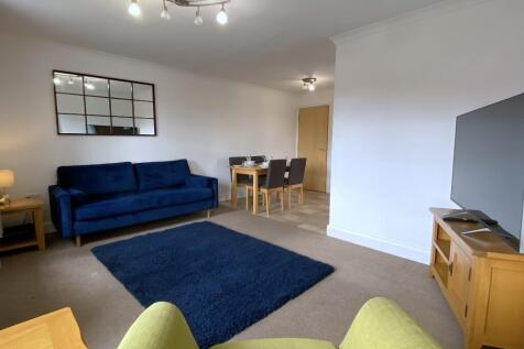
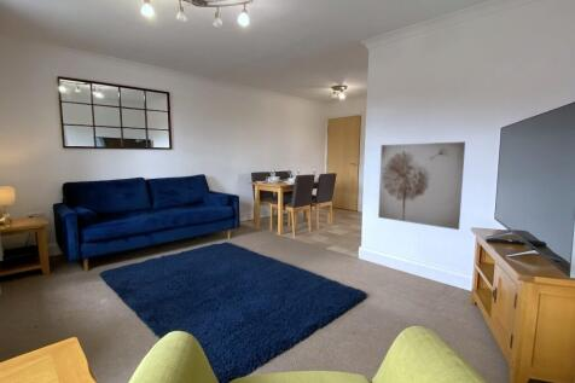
+ wall art [377,140,466,231]
